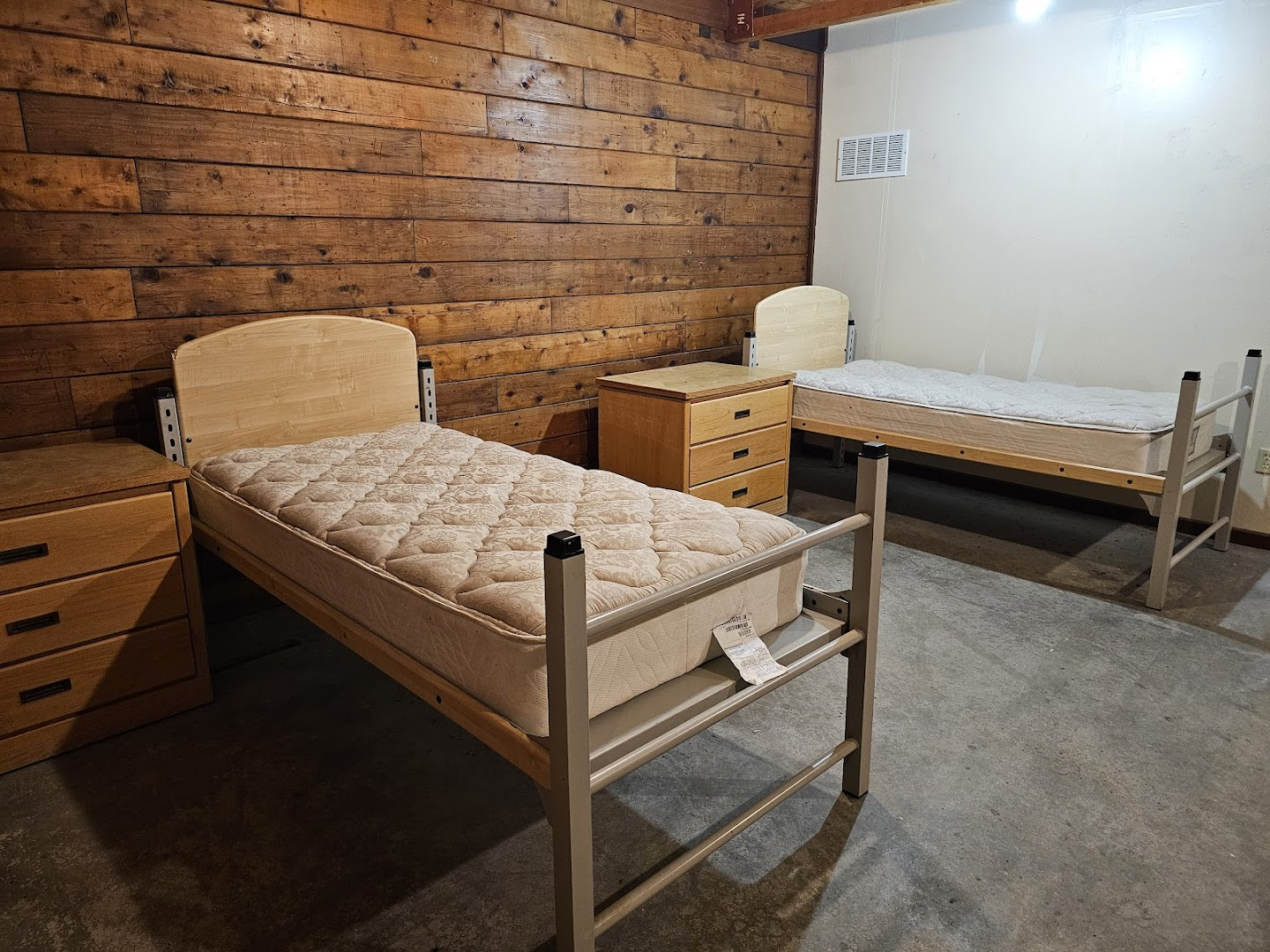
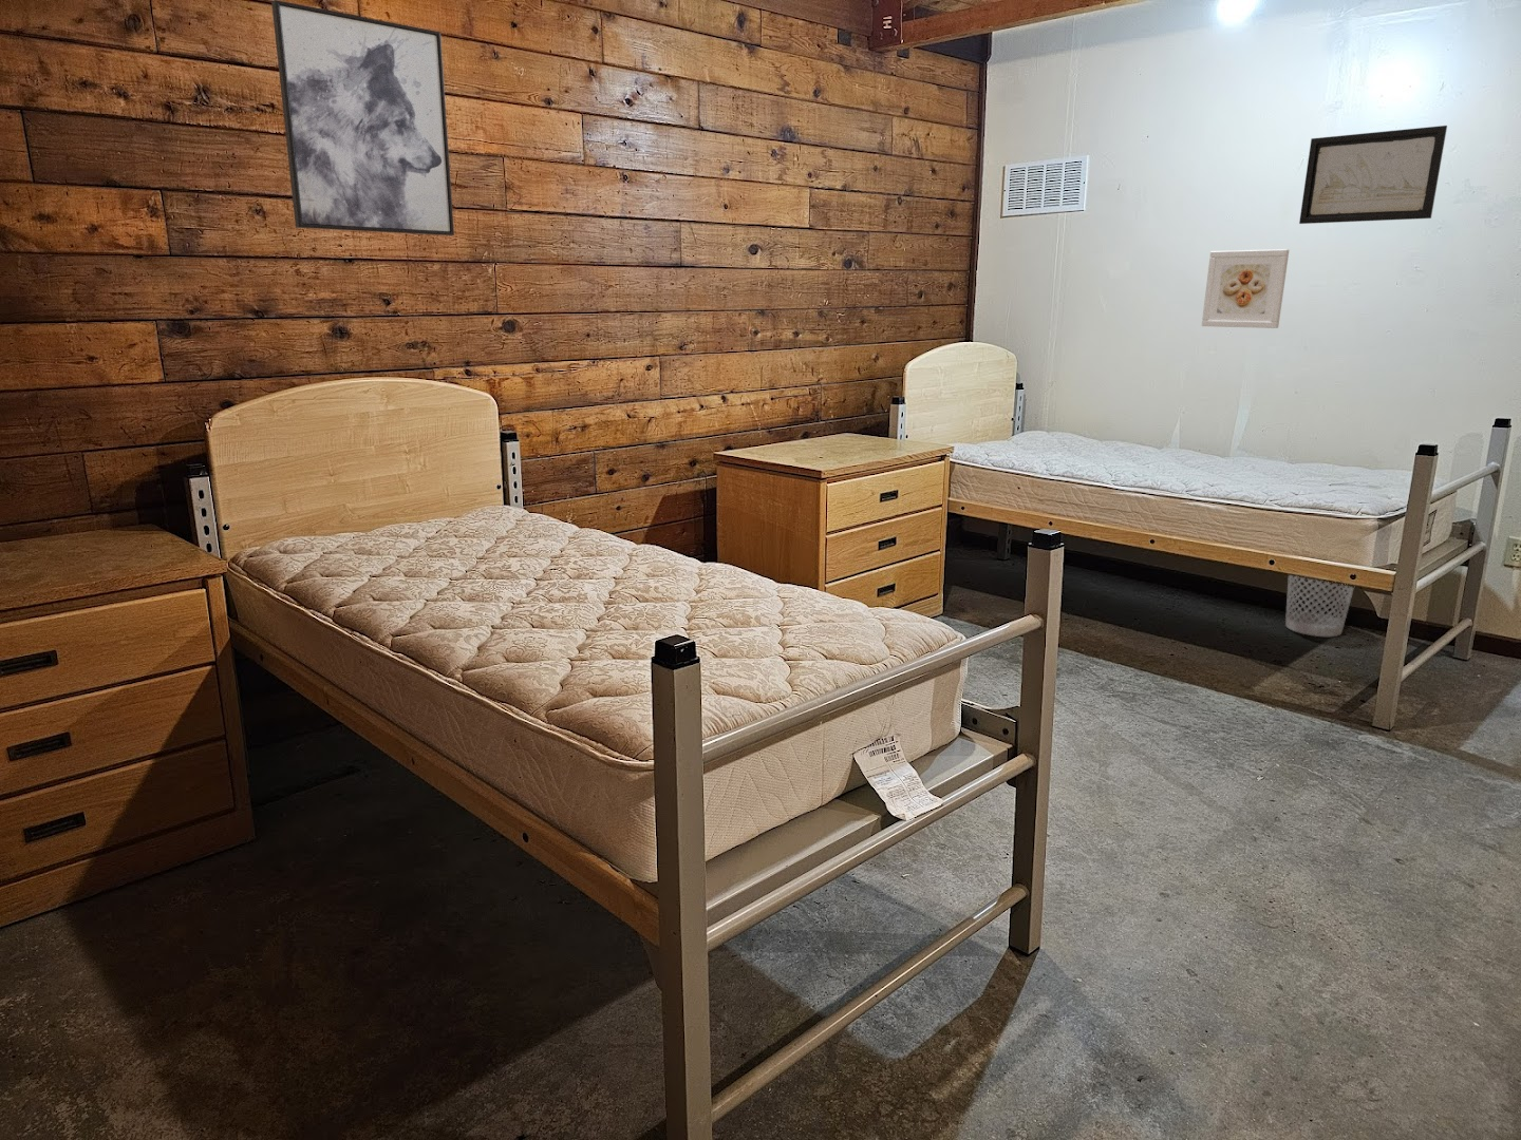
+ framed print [1201,248,1290,329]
+ wall art [1298,125,1448,225]
+ wastebasket [1284,575,1356,637]
+ wall art [271,0,455,236]
